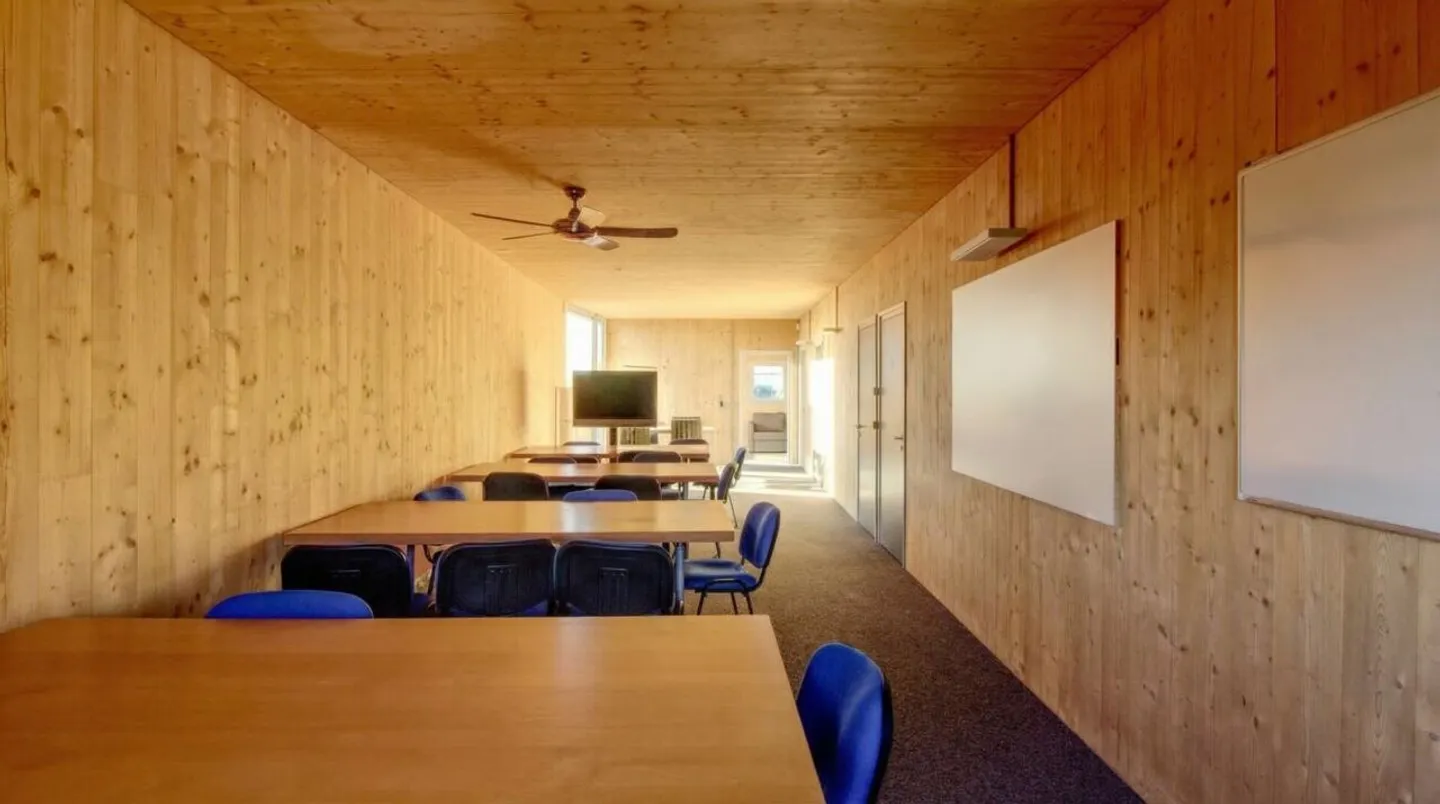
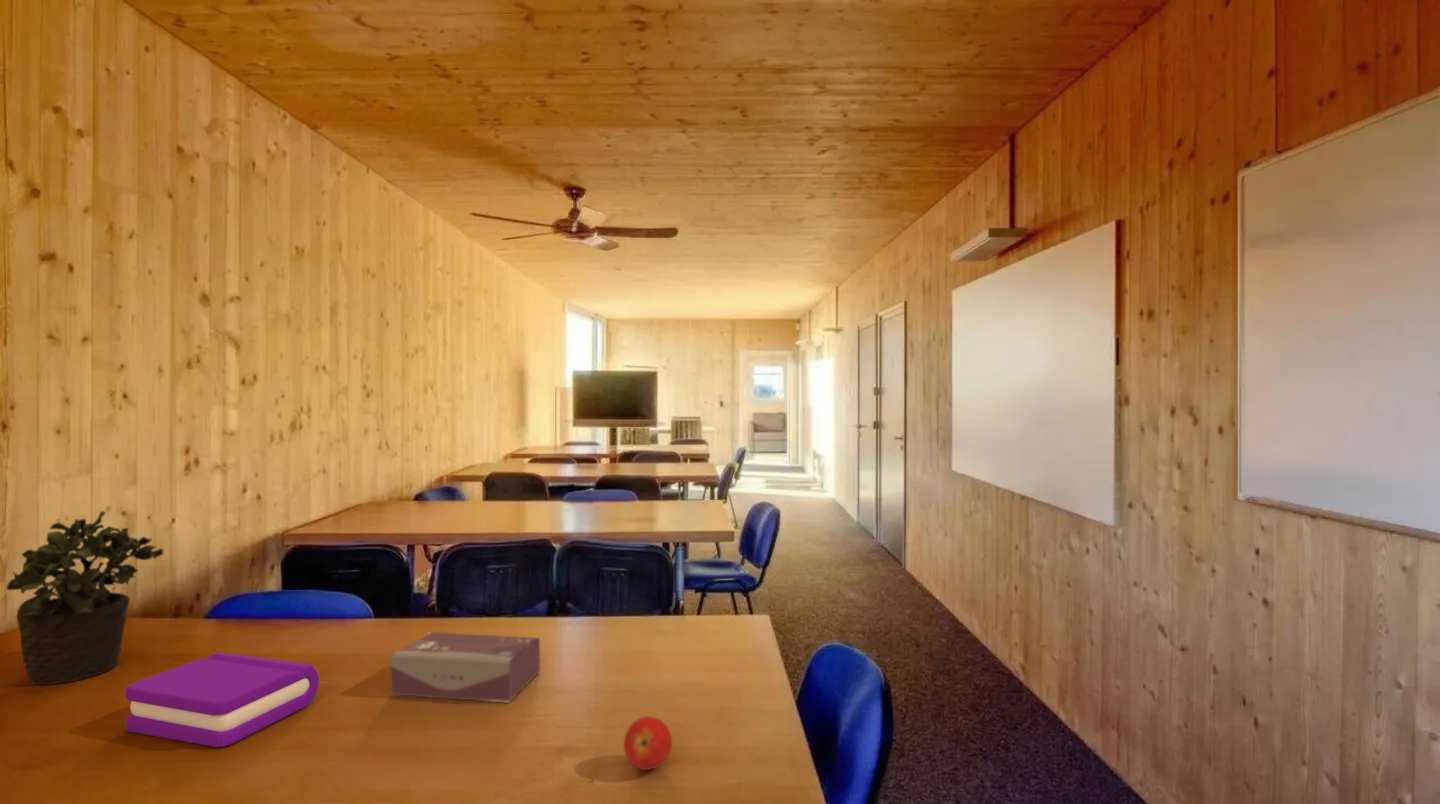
+ potted plant [6,510,164,686]
+ fruit [623,715,673,771]
+ tissue box [390,631,541,704]
+ book [124,652,320,748]
